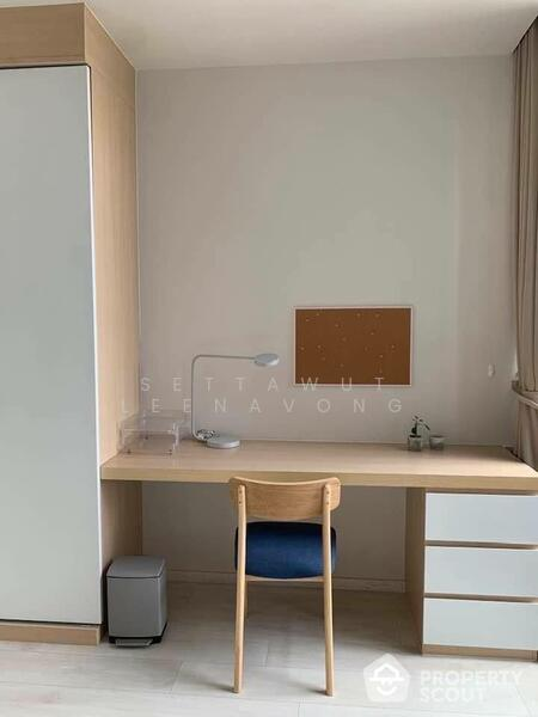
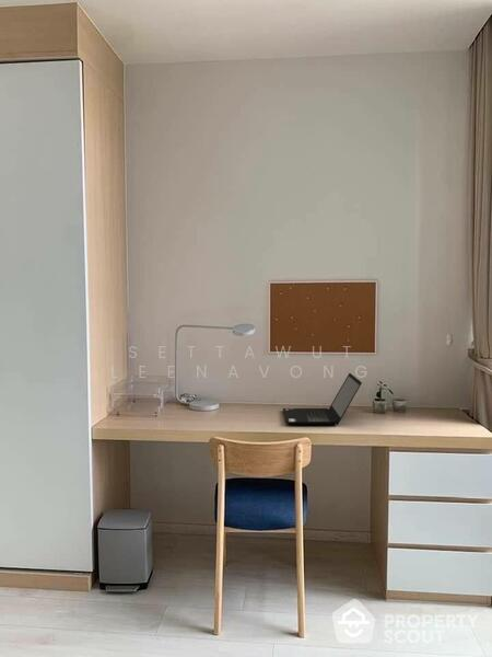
+ laptop computer [282,372,363,426]
